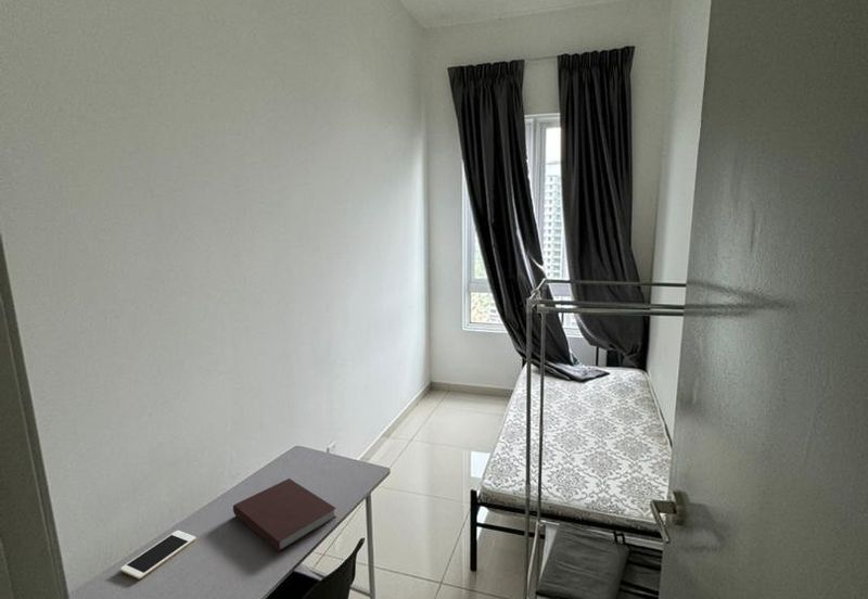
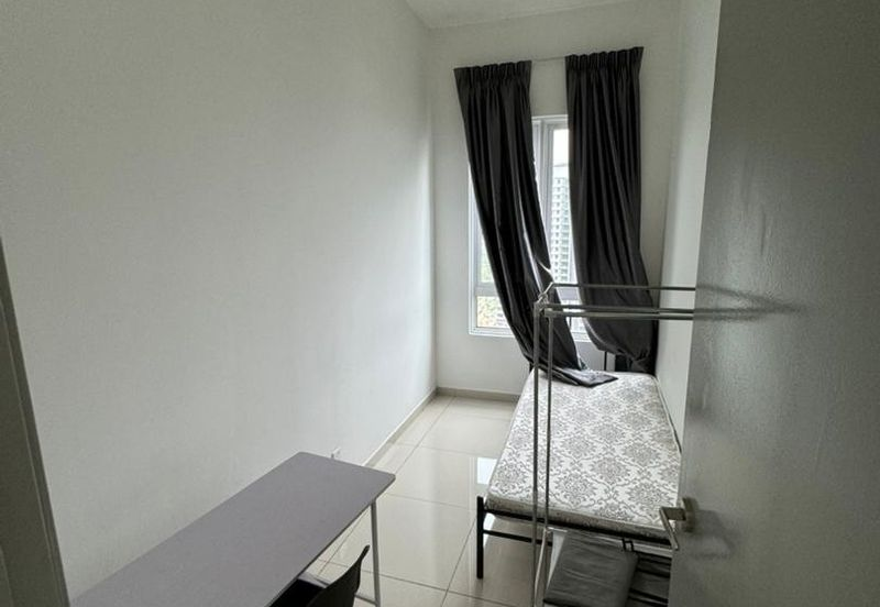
- notebook [232,477,337,552]
- cell phone [119,530,196,581]
